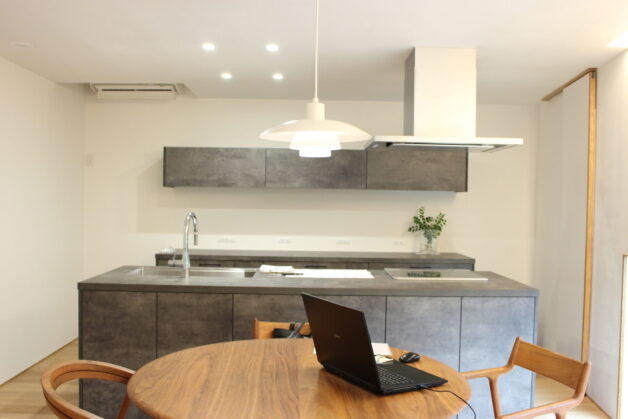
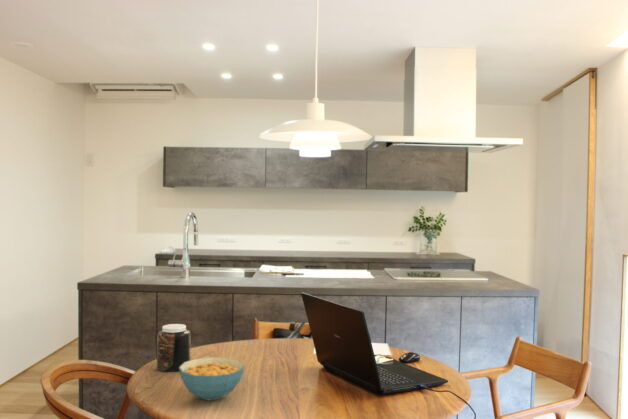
+ jar [156,323,192,372]
+ cereal bowl [179,356,245,402]
